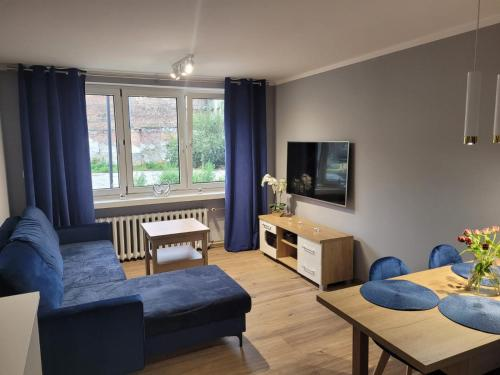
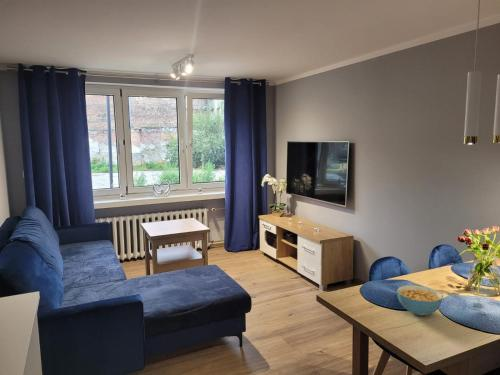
+ cereal bowl [396,284,444,316]
